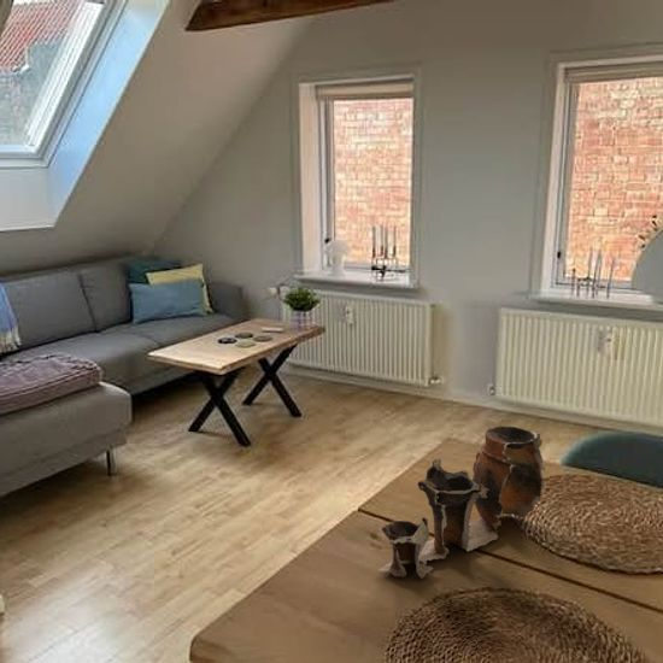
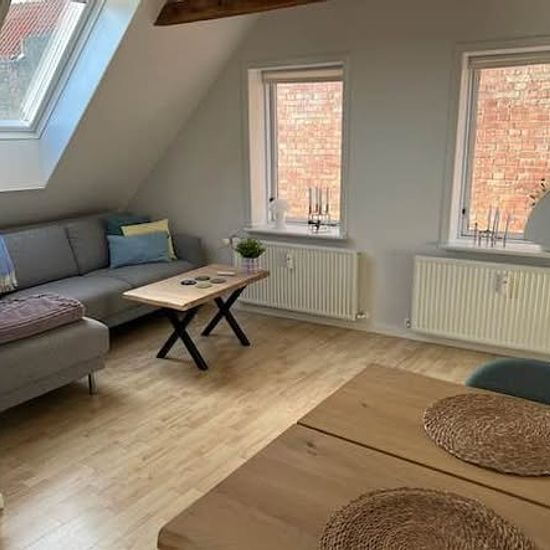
- pottery set [377,426,546,579]
